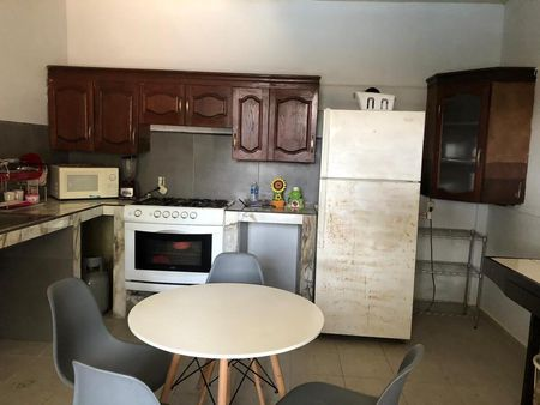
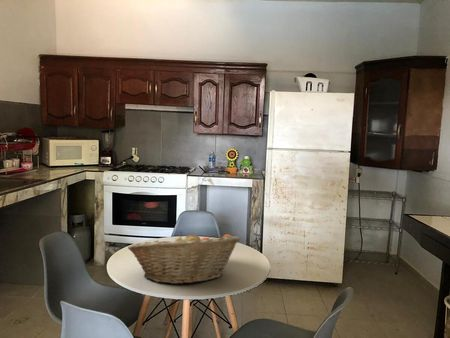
+ fruit basket [127,230,241,285]
